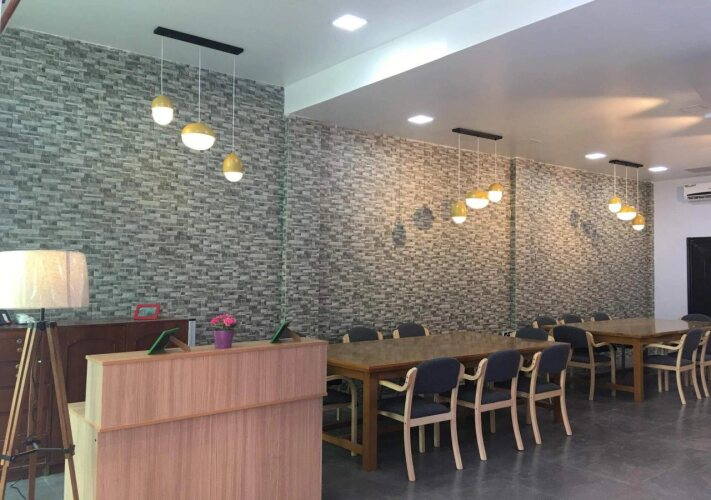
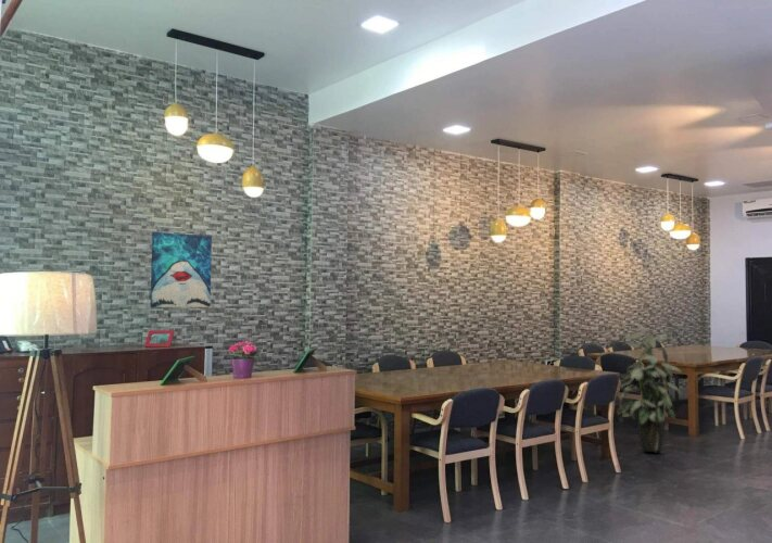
+ wall art [149,230,213,308]
+ indoor plant [617,326,683,453]
